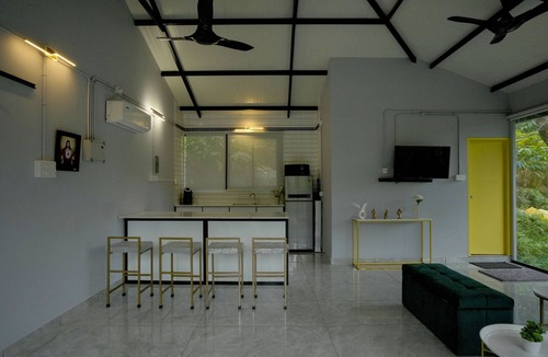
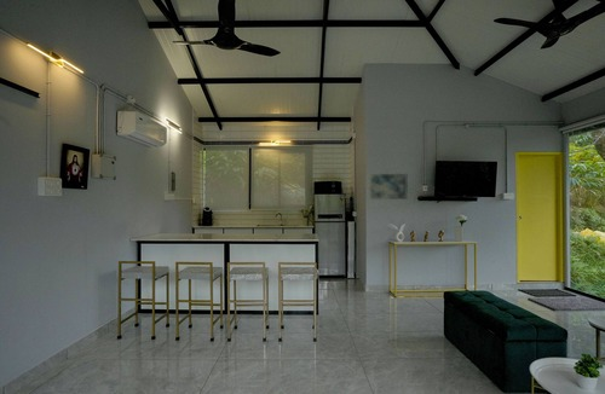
+ wall art [368,173,408,201]
